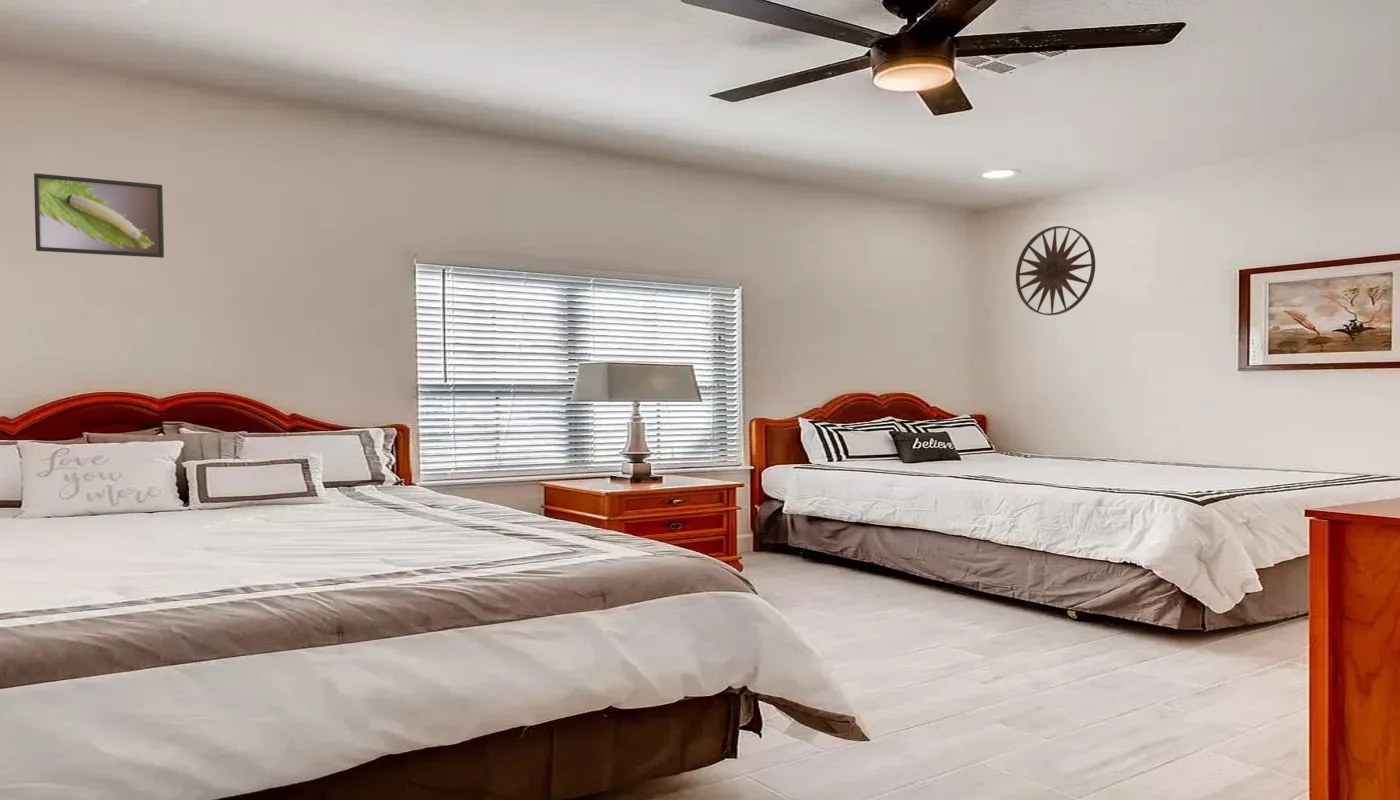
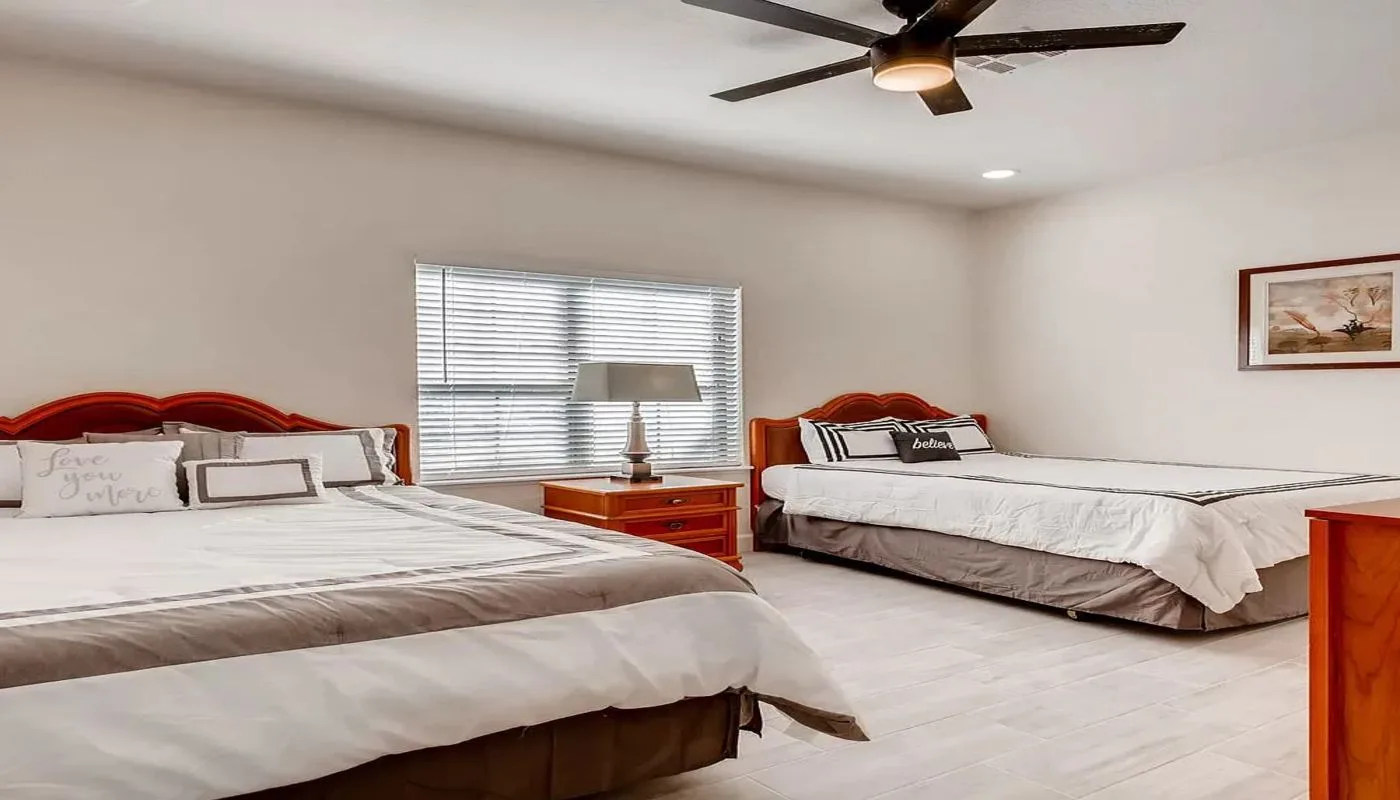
- wall art [1015,225,1096,316]
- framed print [33,172,165,259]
